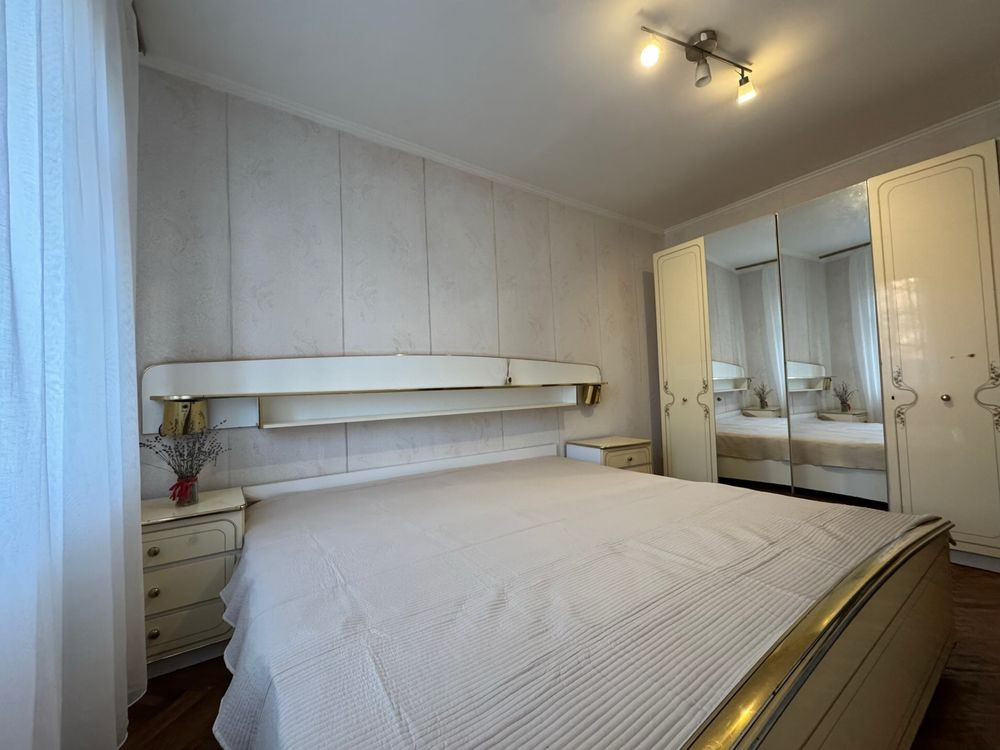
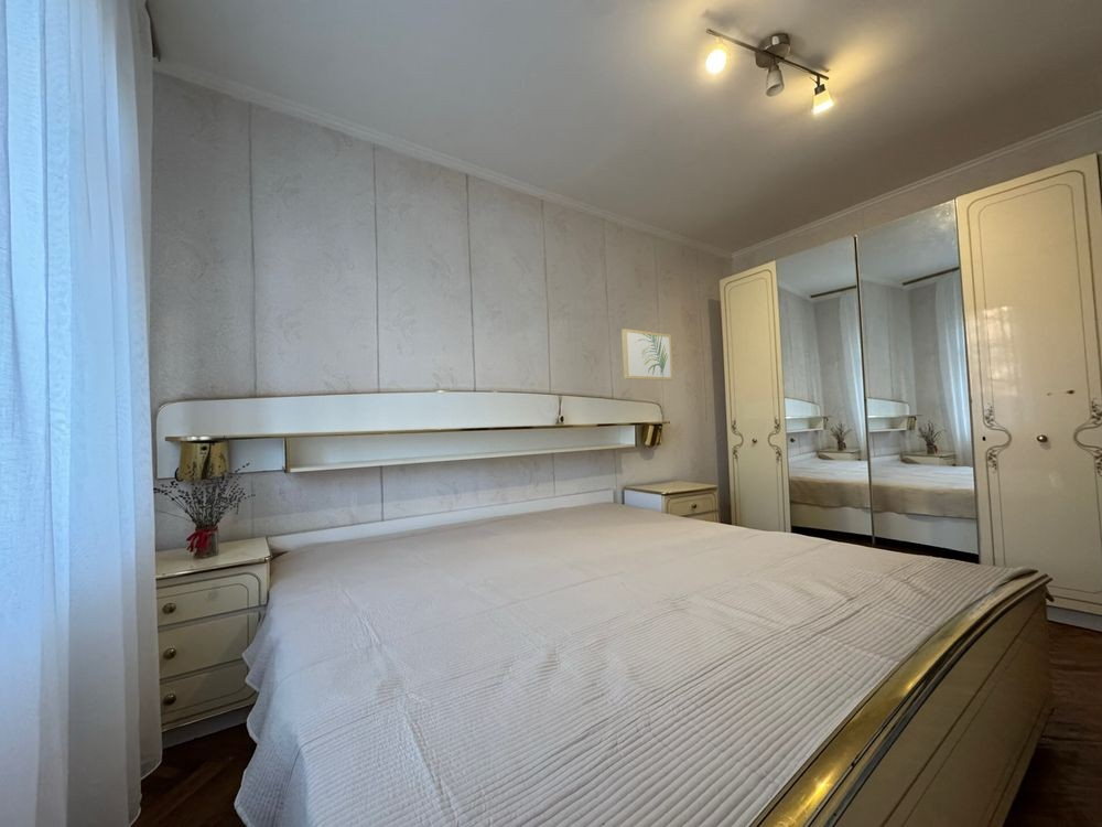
+ wall art [620,327,674,382]
